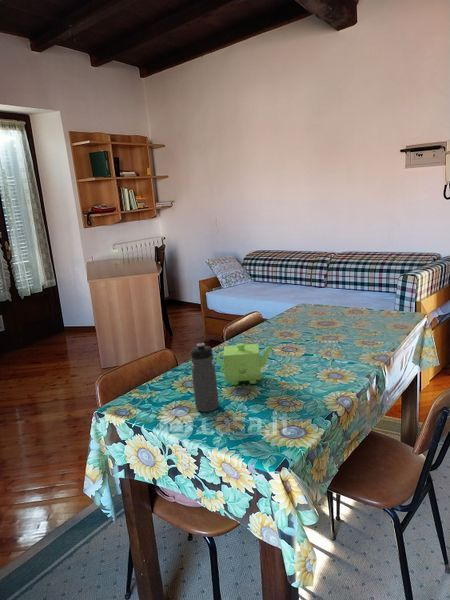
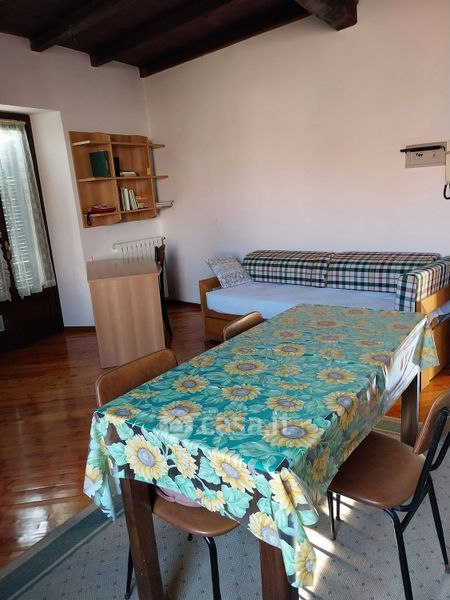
- teapot [216,343,276,386]
- water bottle [190,342,220,413]
